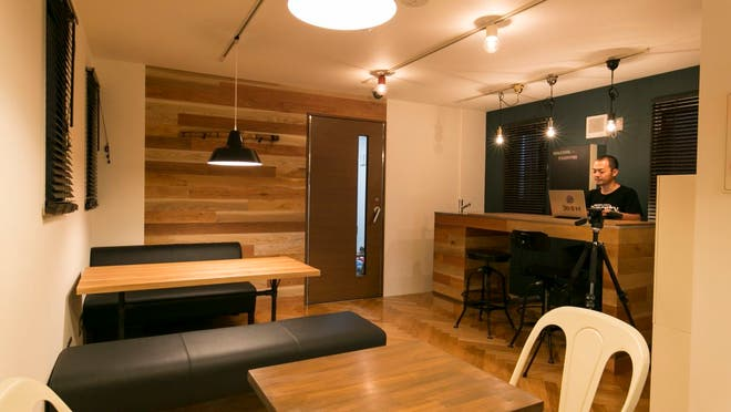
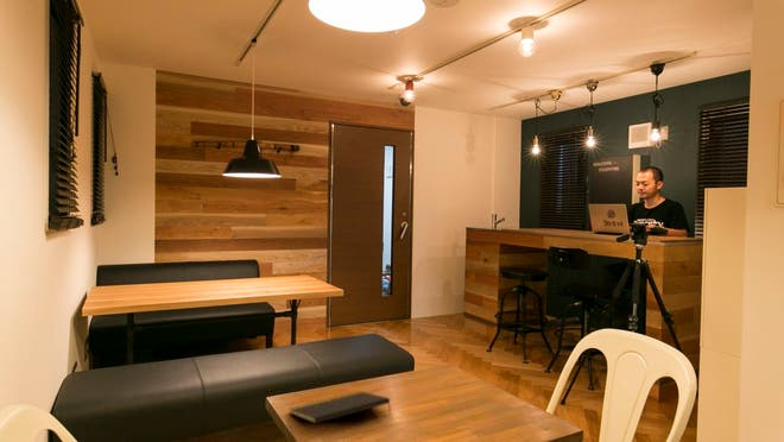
+ notepad [287,390,392,424]
